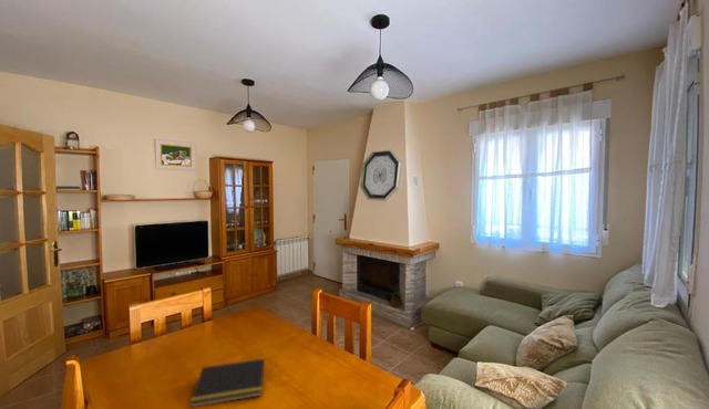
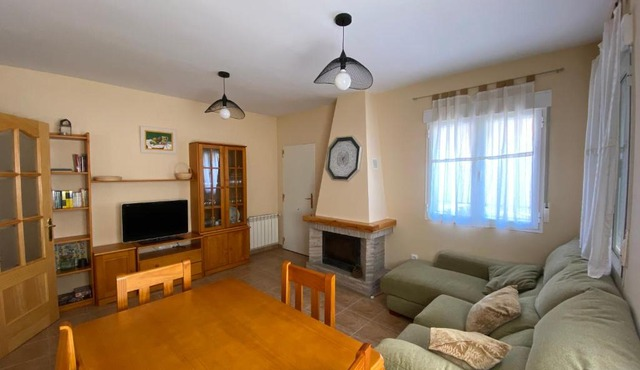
- notepad [188,357,266,409]
